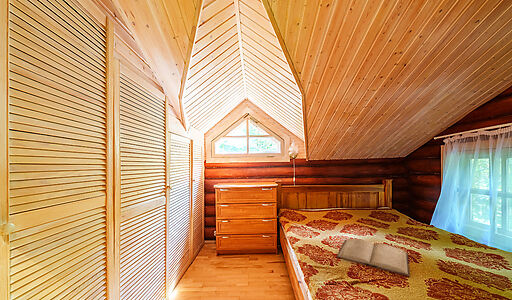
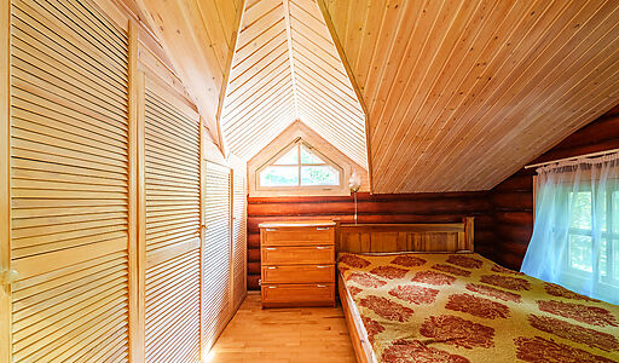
- book [335,238,411,277]
